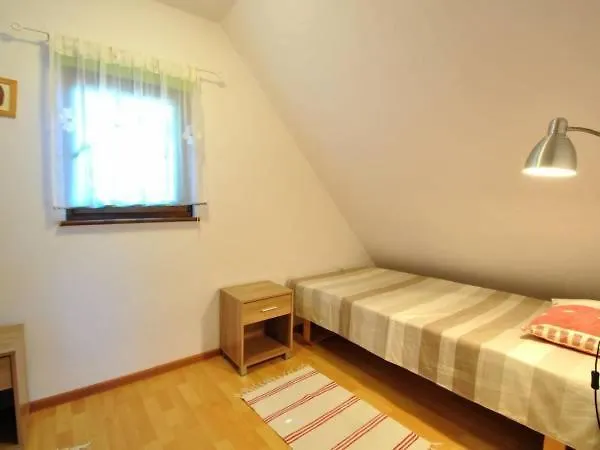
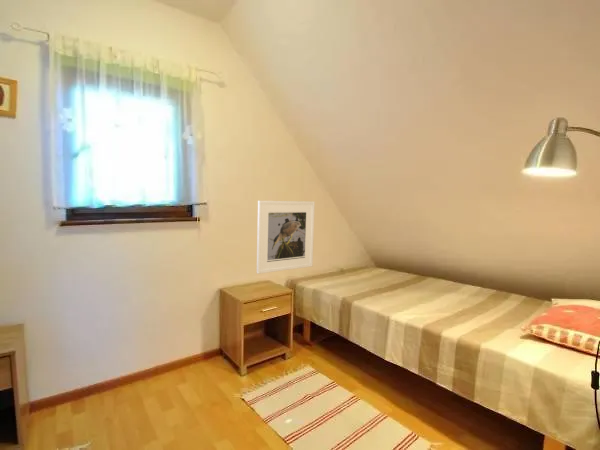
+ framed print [256,200,316,275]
